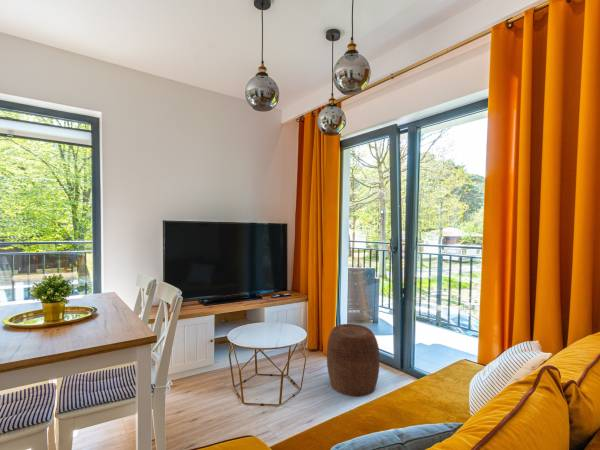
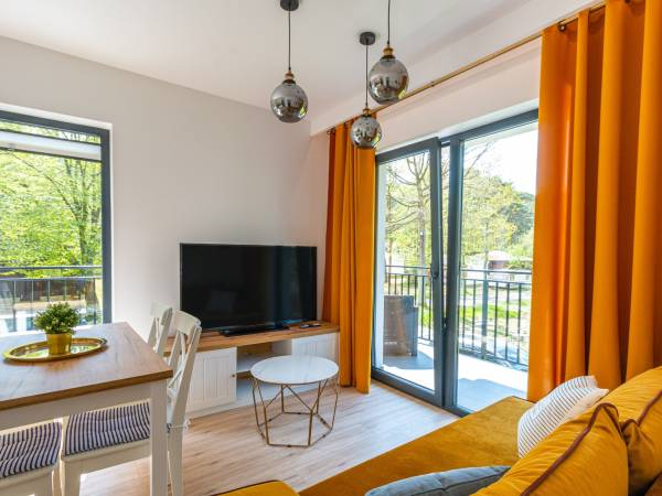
- stool [326,323,380,397]
